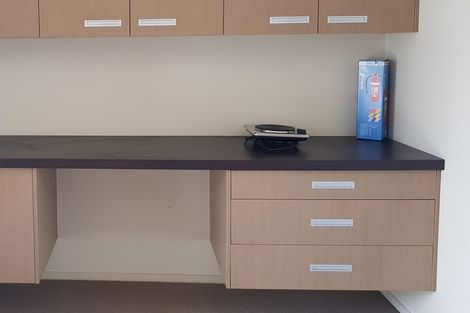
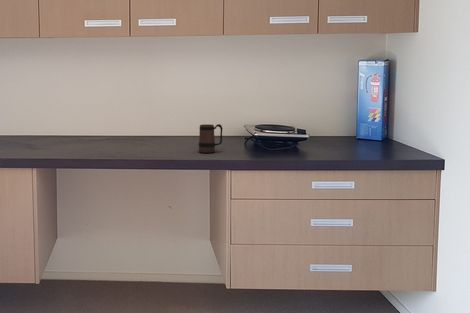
+ mug [198,123,224,154]
